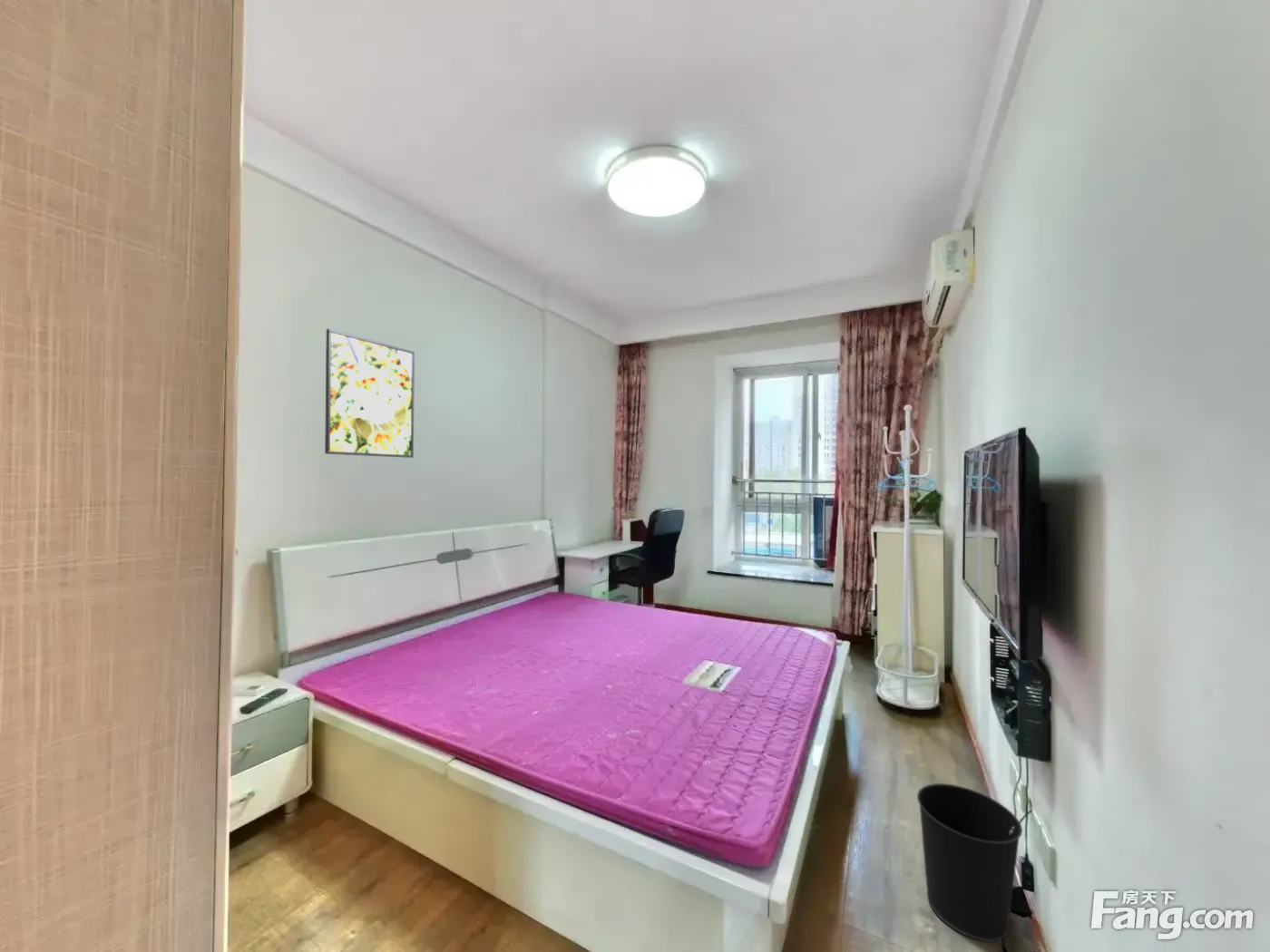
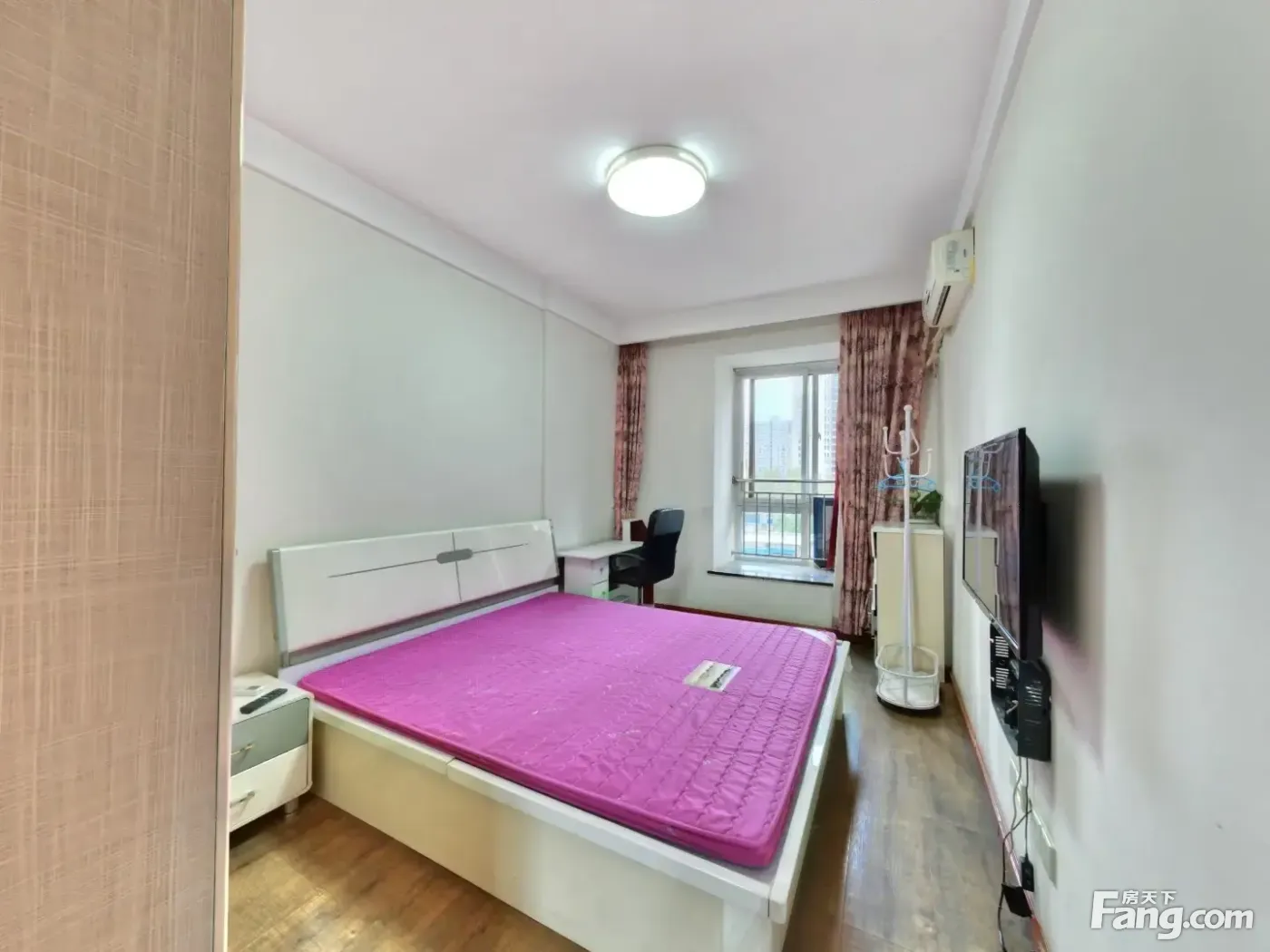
- wastebasket [916,782,1023,943]
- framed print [324,327,415,459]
